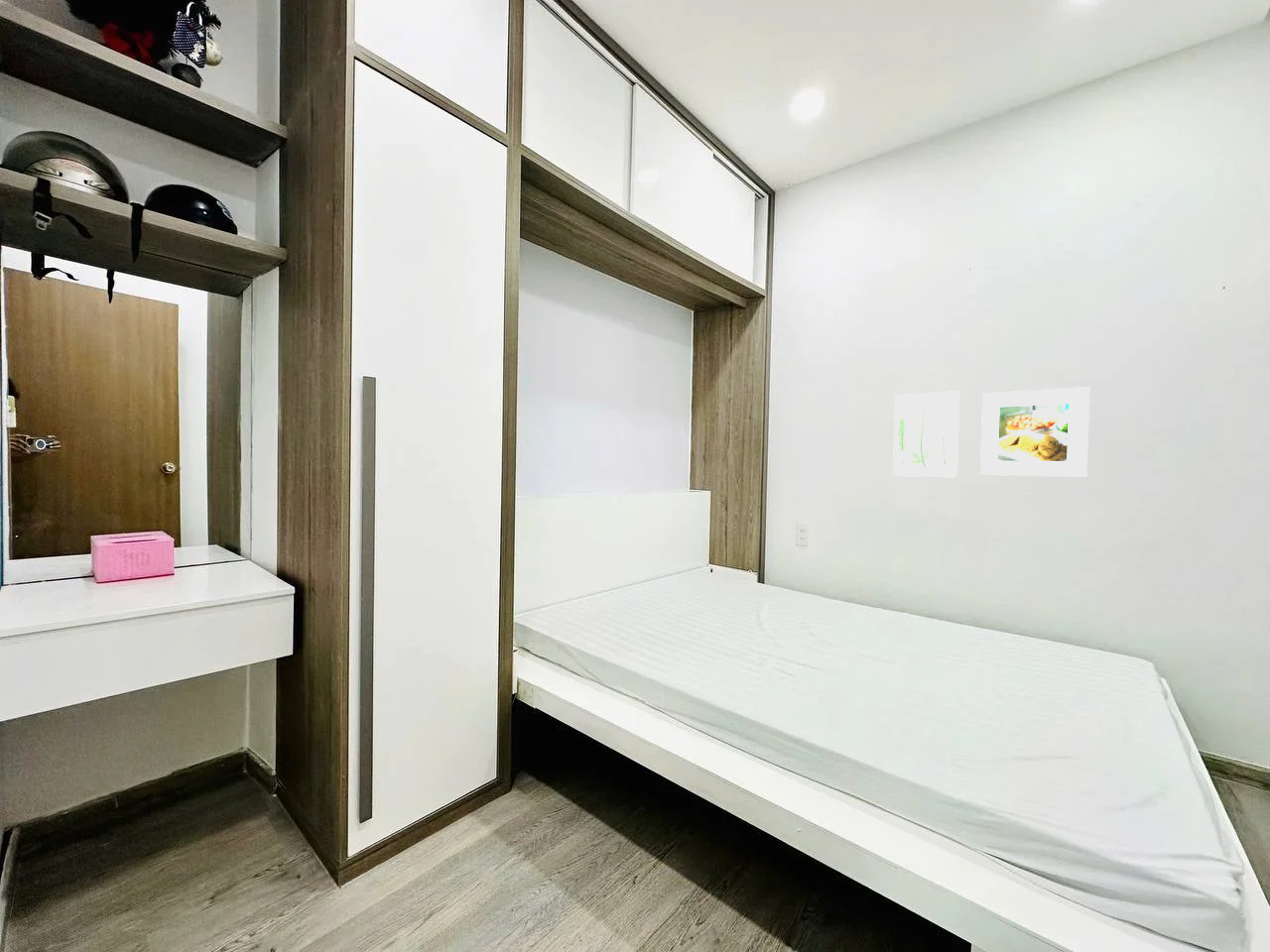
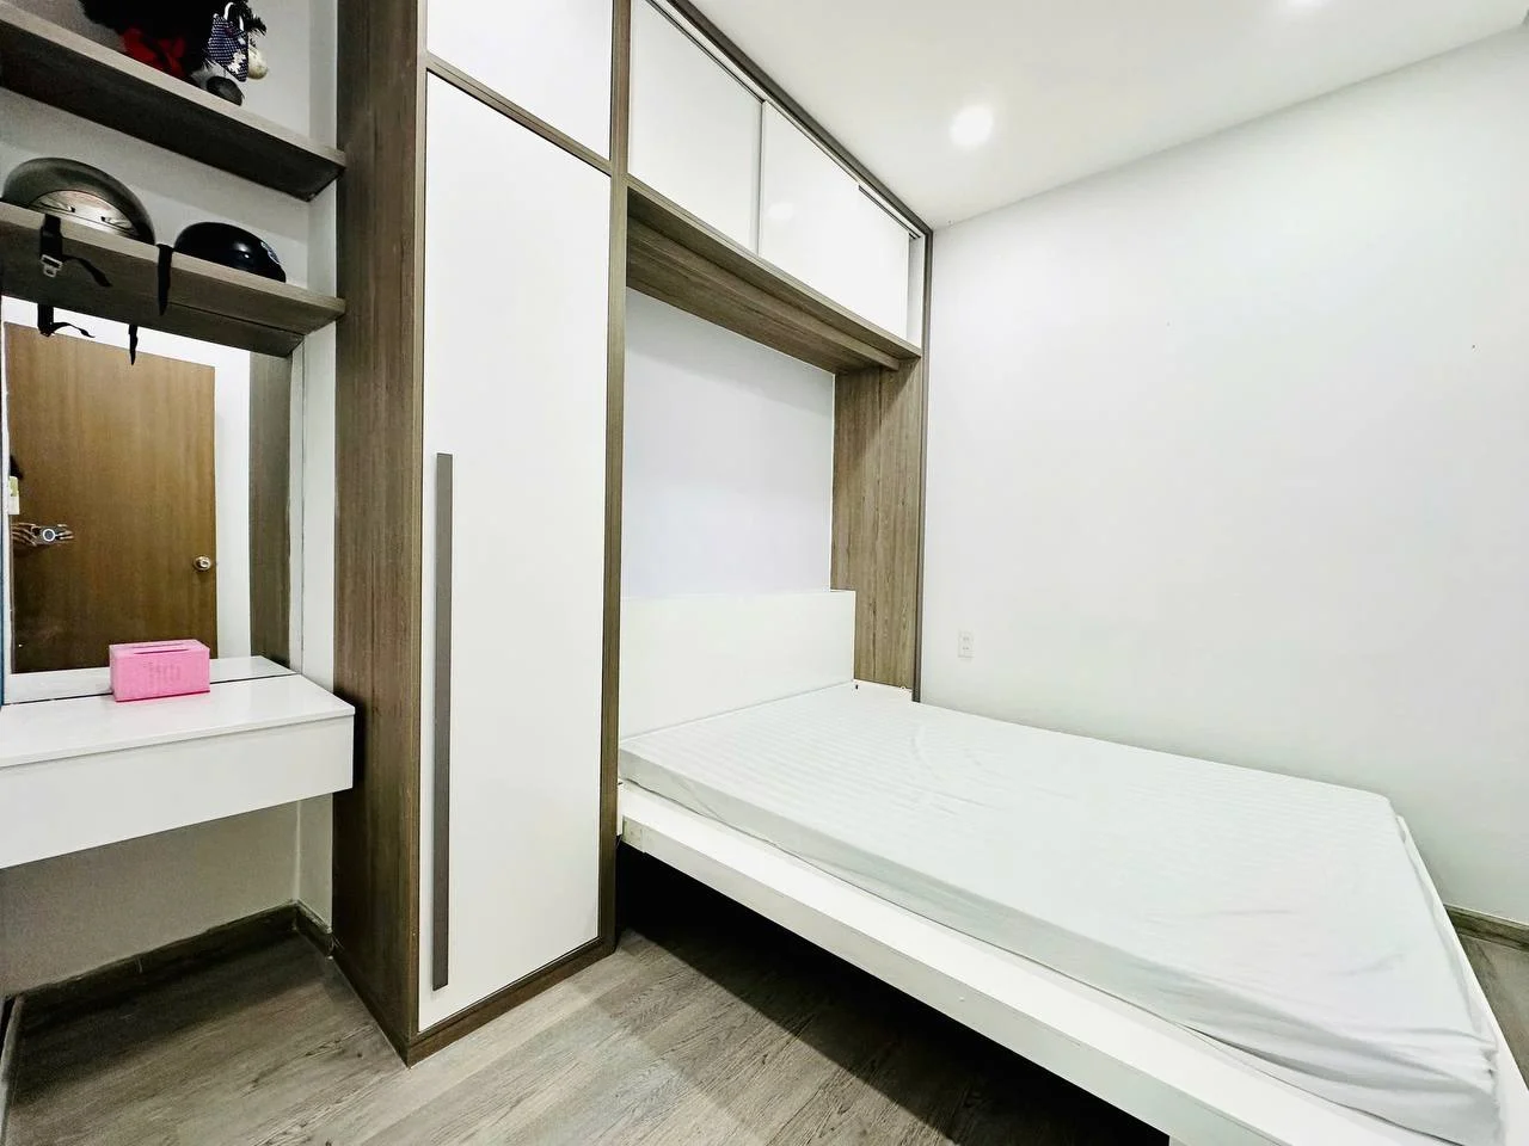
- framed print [979,386,1090,478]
- wall art [892,390,960,479]
